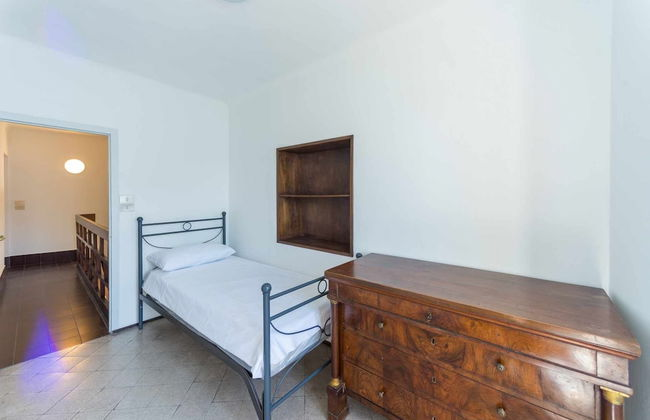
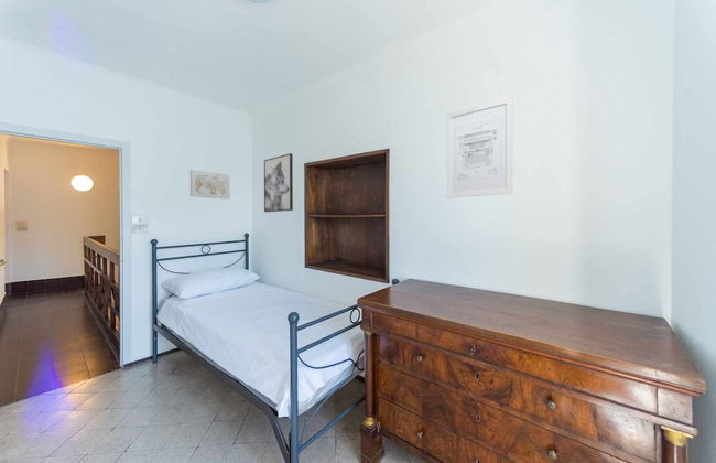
+ wall art [189,169,231,200]
+ wall art [263,152,294,213]
+ wall art [445,96,513,200]
